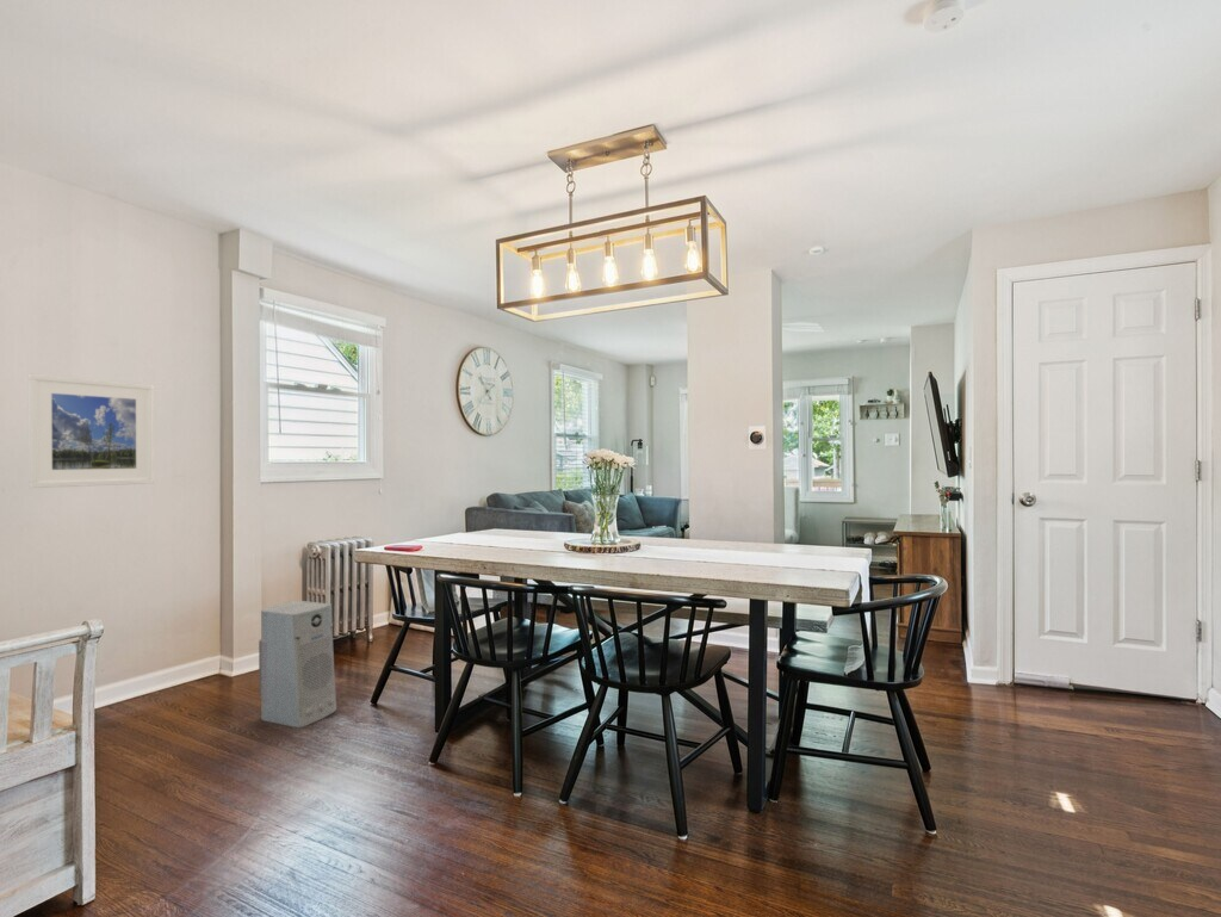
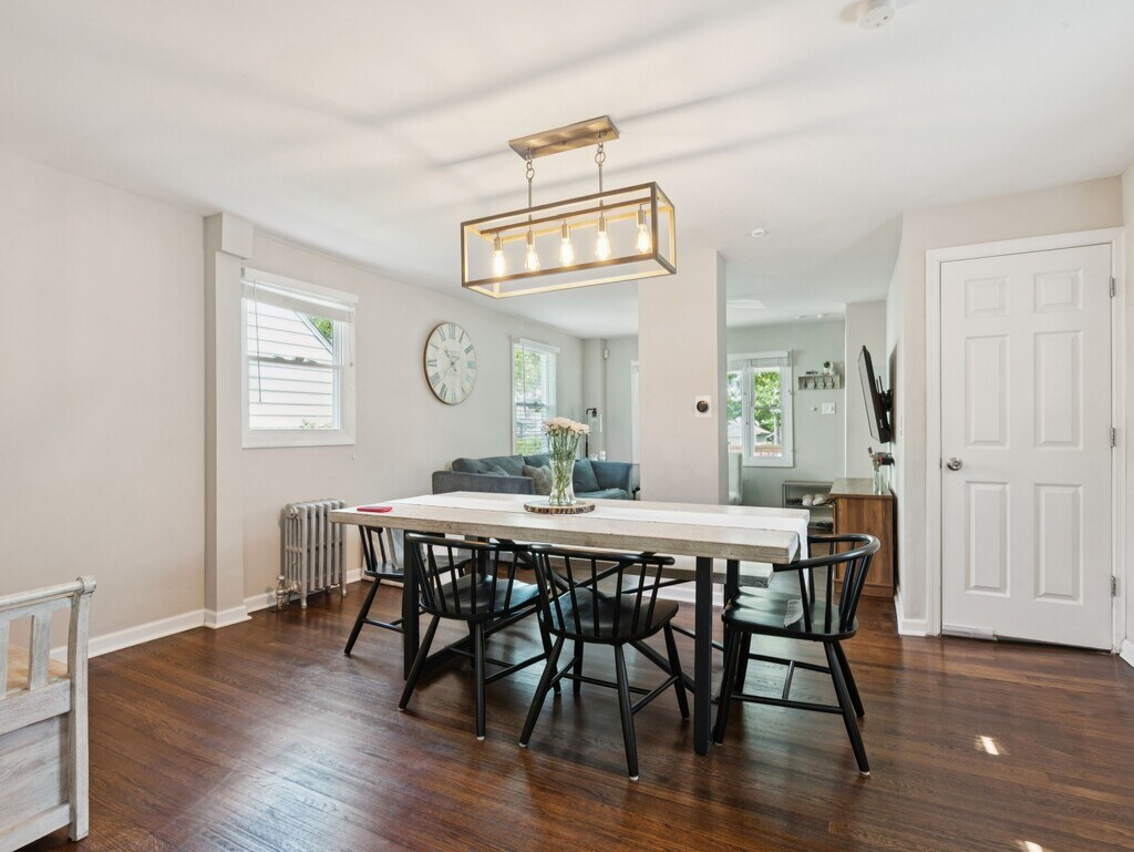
- air purifier [258,600,337,729]
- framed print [27,373,155,489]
